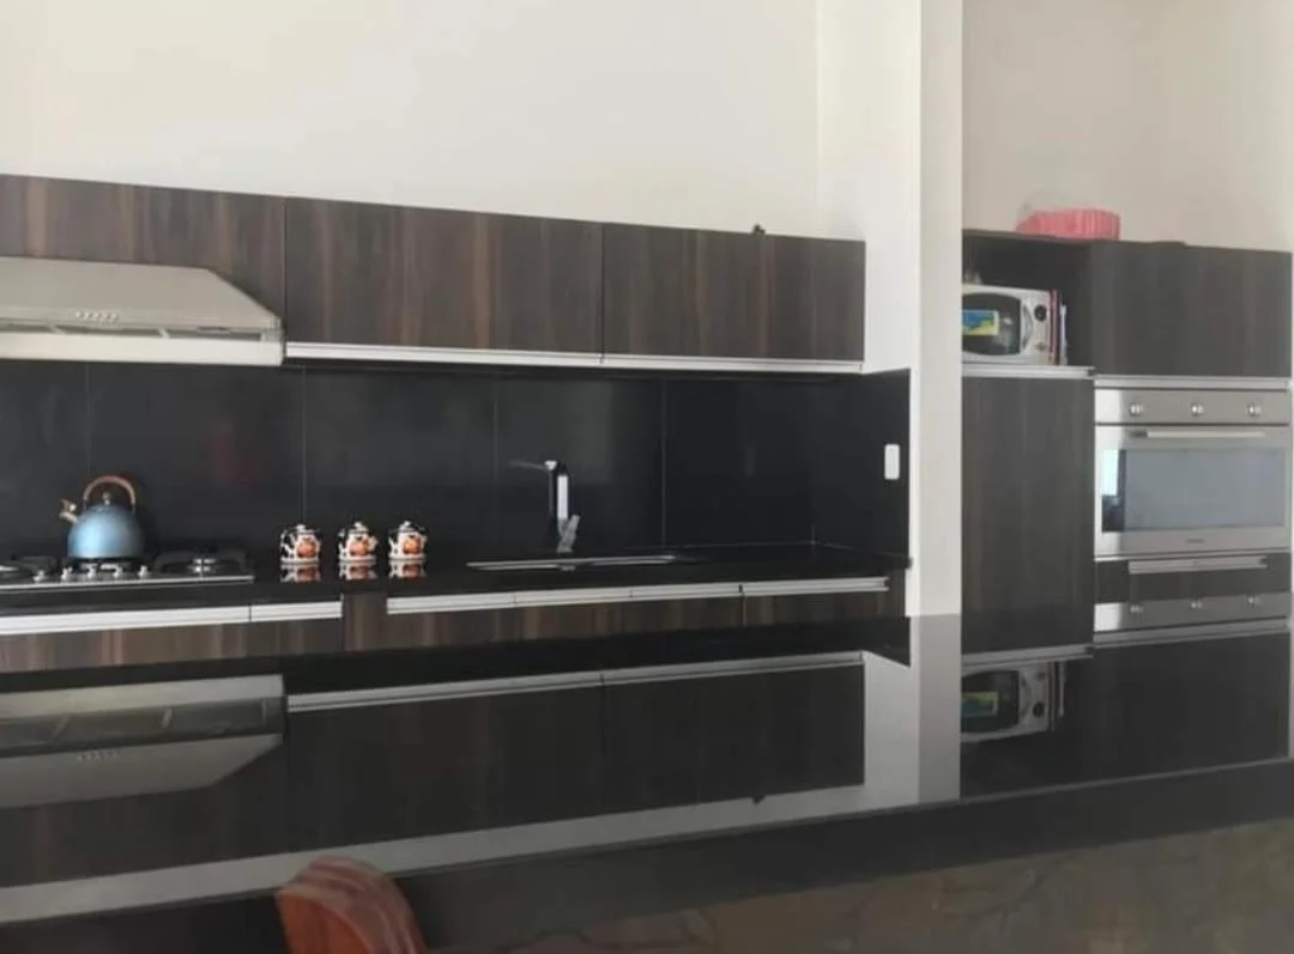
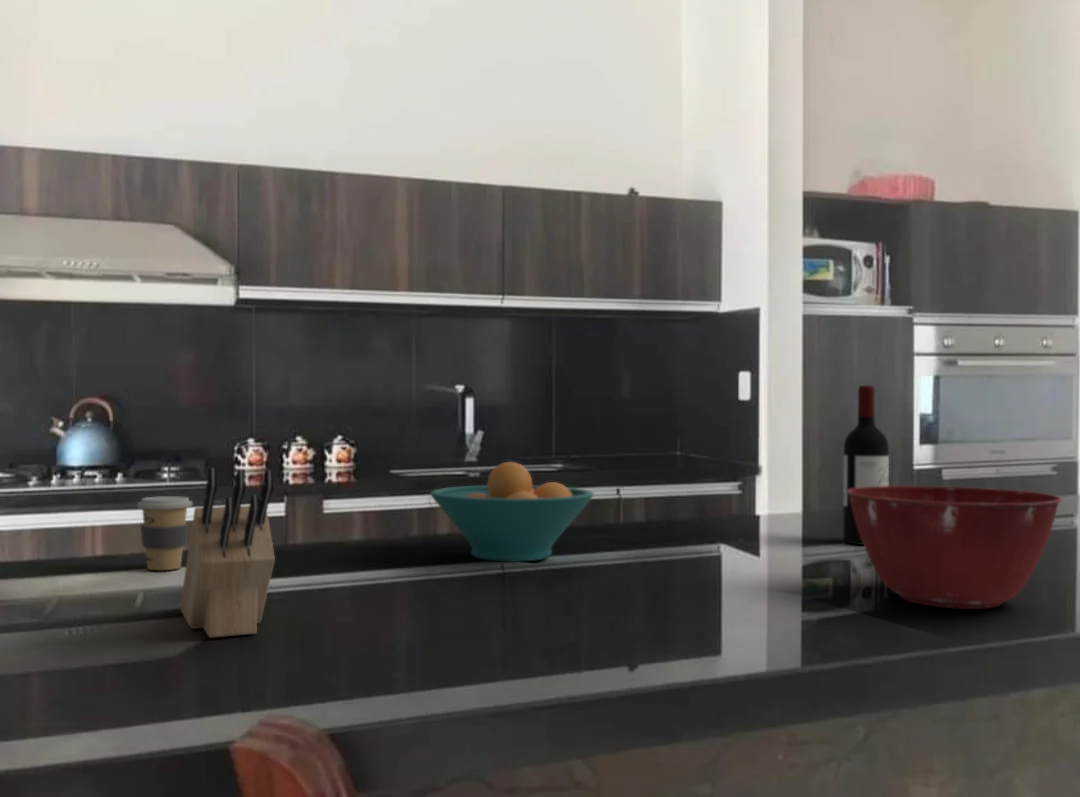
+ knife block [179,467,276,639]
+ wine bottle [842,385,890,546]
+ fruit bowl [429,461,595,563]
+ coffee cup [136,495,194,571]
+ mixing bowl [847,485,1063,610]
